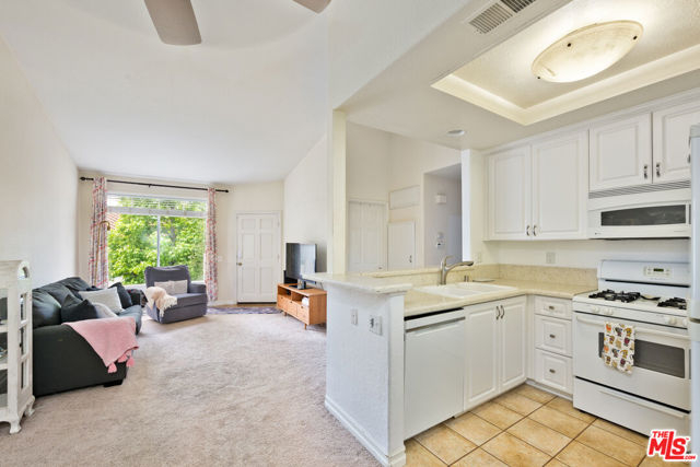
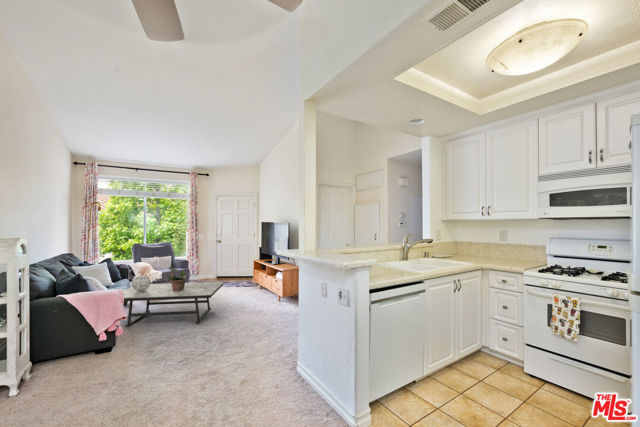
+ coffee table [122,281,225,328]
+ potted plant [166,265,187,291]
+ decorative sphere [131,274,152,291]
